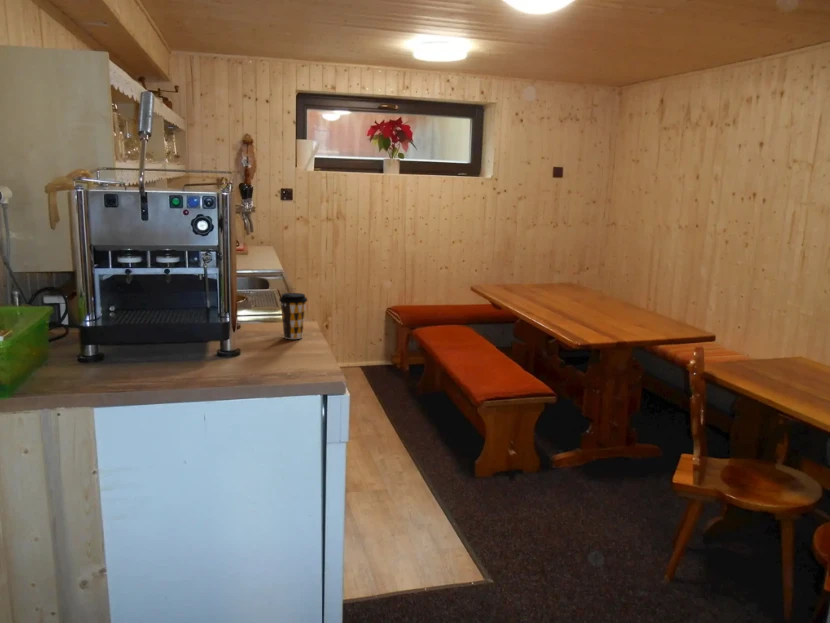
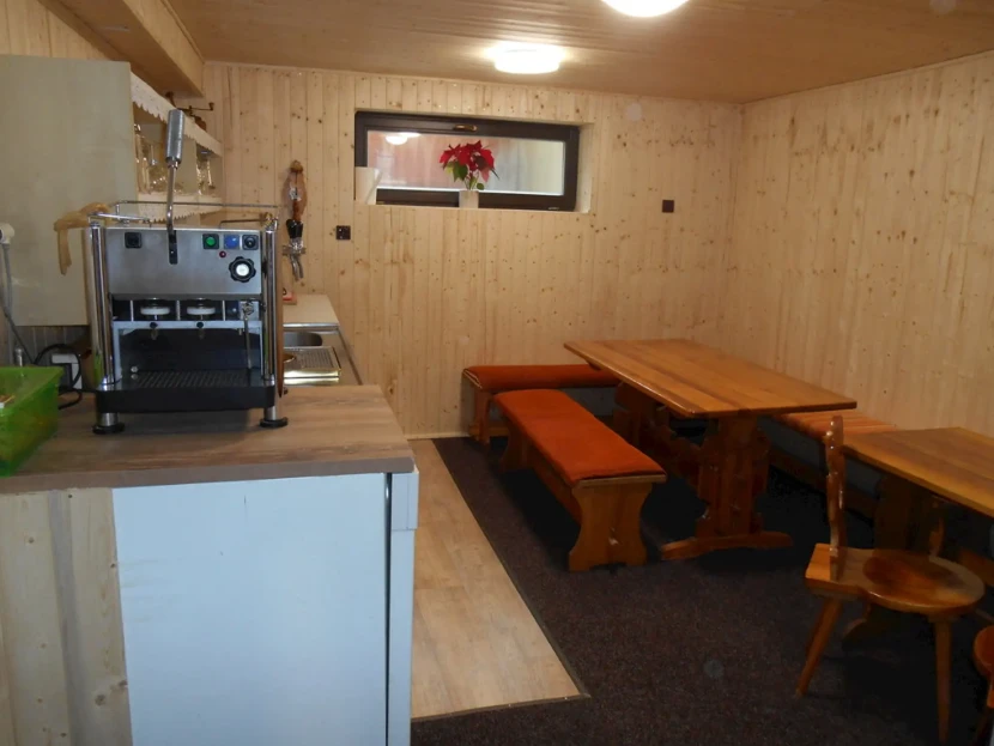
- coffee cup [278,292,309,340]
